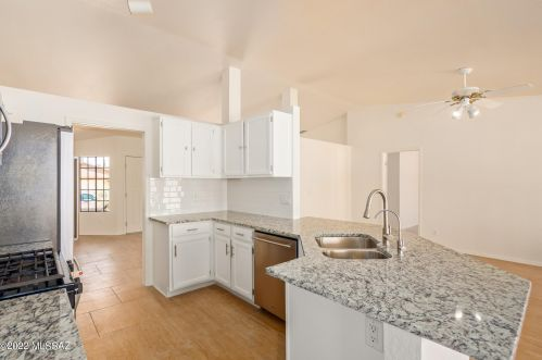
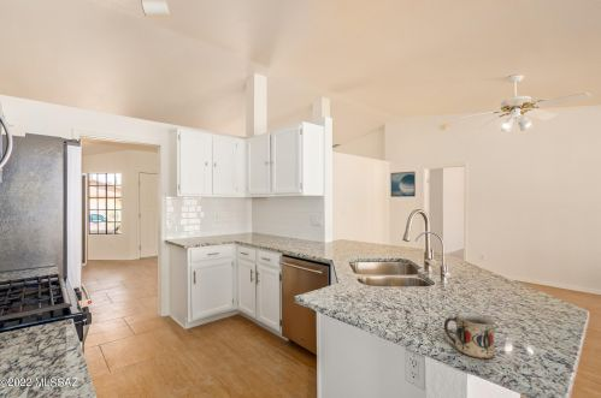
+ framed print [390,171,417,198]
+ mug [443,310,495,360]
